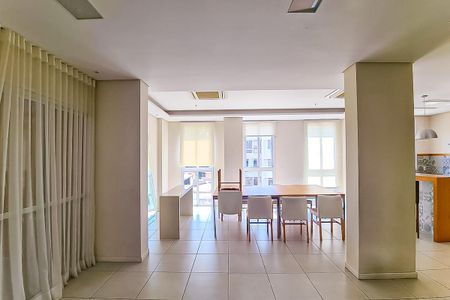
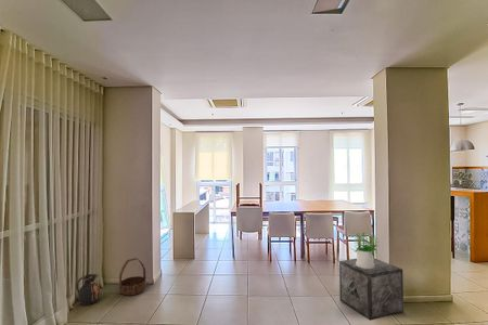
+ storage crate [338,257,404,322]
+ ceramic jug [76,273,102,307]
+ basket [118,257,147,297]
+ potted plant [354,232,381,269]
